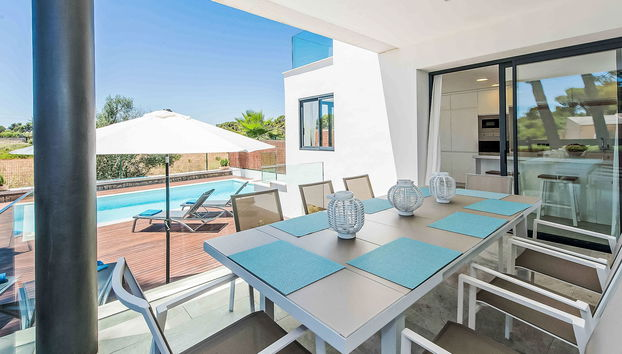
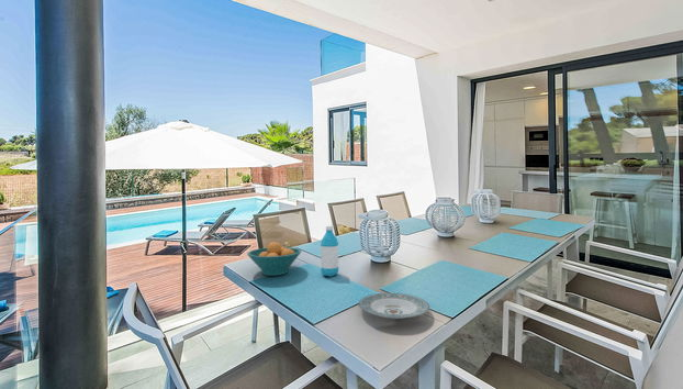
+ plate [358,292,430,320]
+ fruit bowl [246,241,303,277]
+ water bottle [320,225,339,278]
